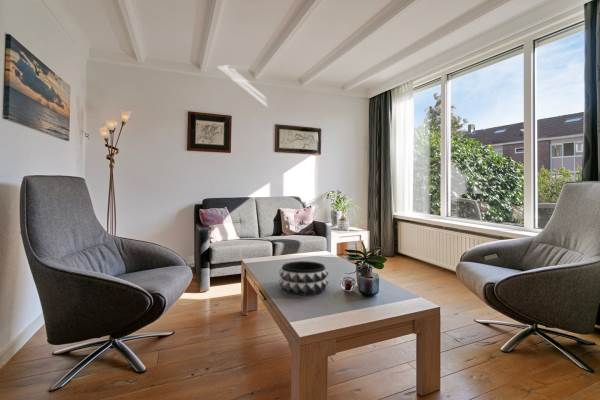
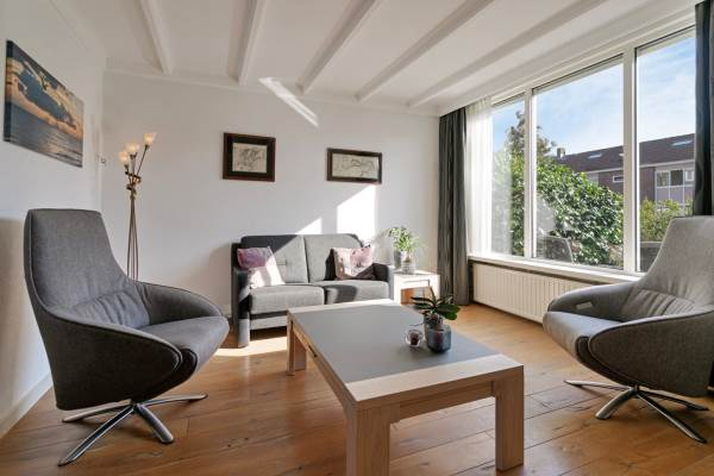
- decorative bowl [278,260,330,296]
